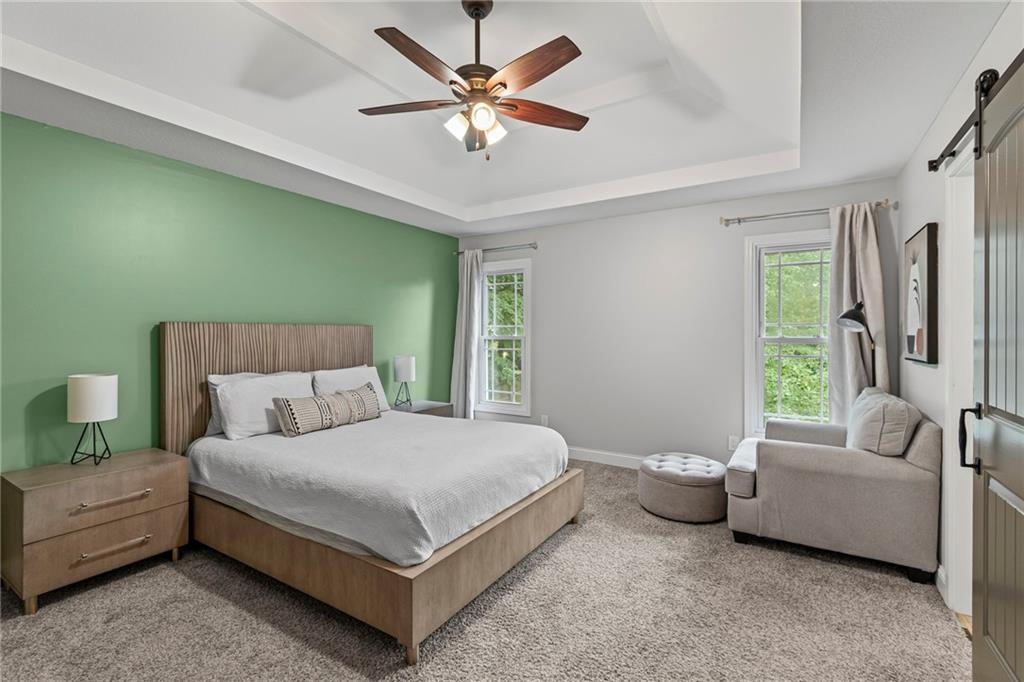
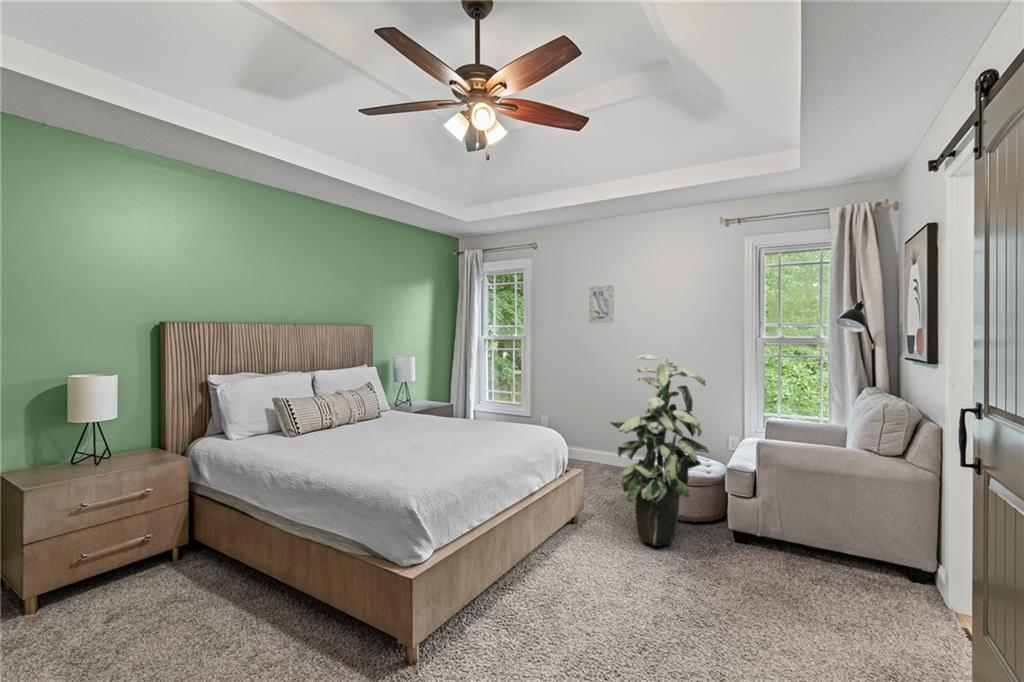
+ wall art [588,284,615,324]
+ indoor plant [609,353,710,547]
